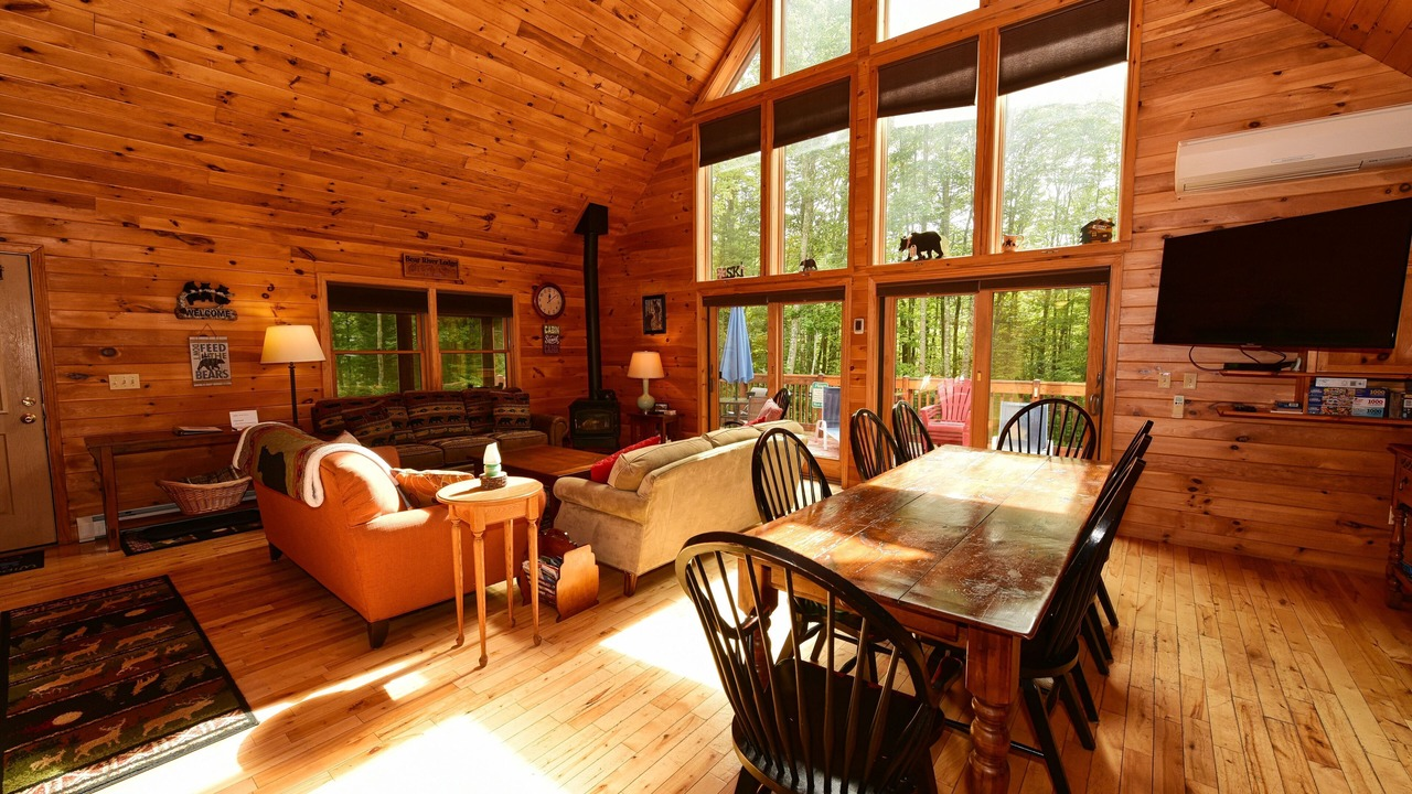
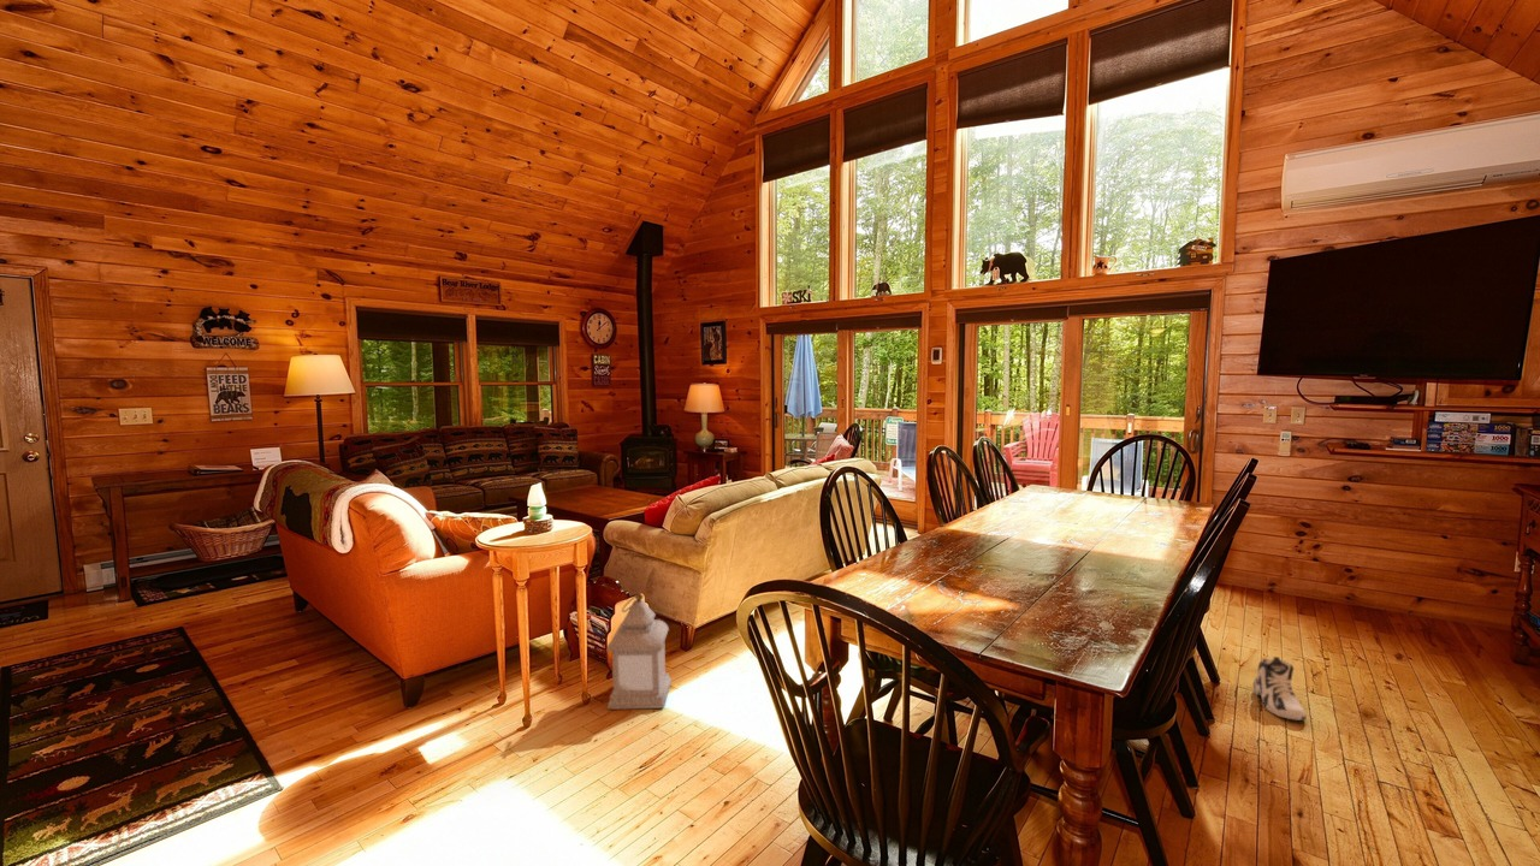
+ lantern [605,592,673,711]
+ sneaker [1252,656,1308,722]
